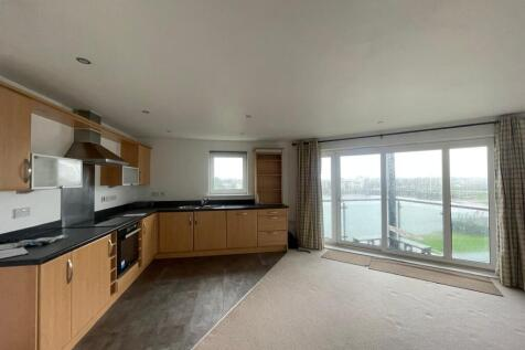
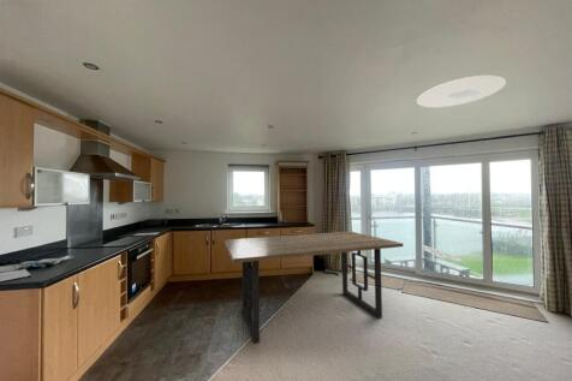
+ dining table [224,231,404,345]
+ ceiling light [416,75,507,108]
